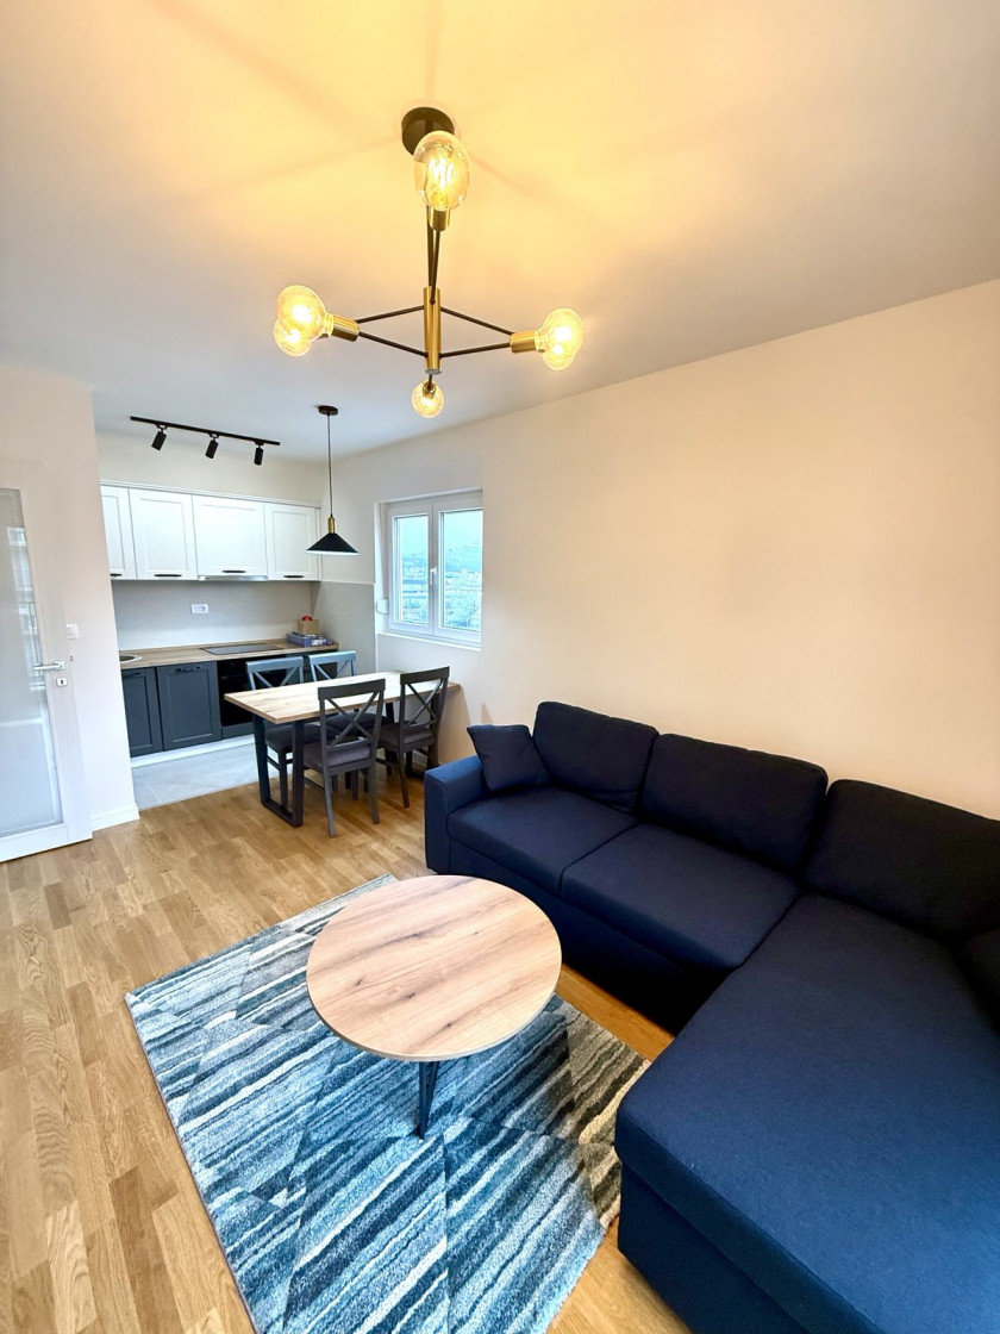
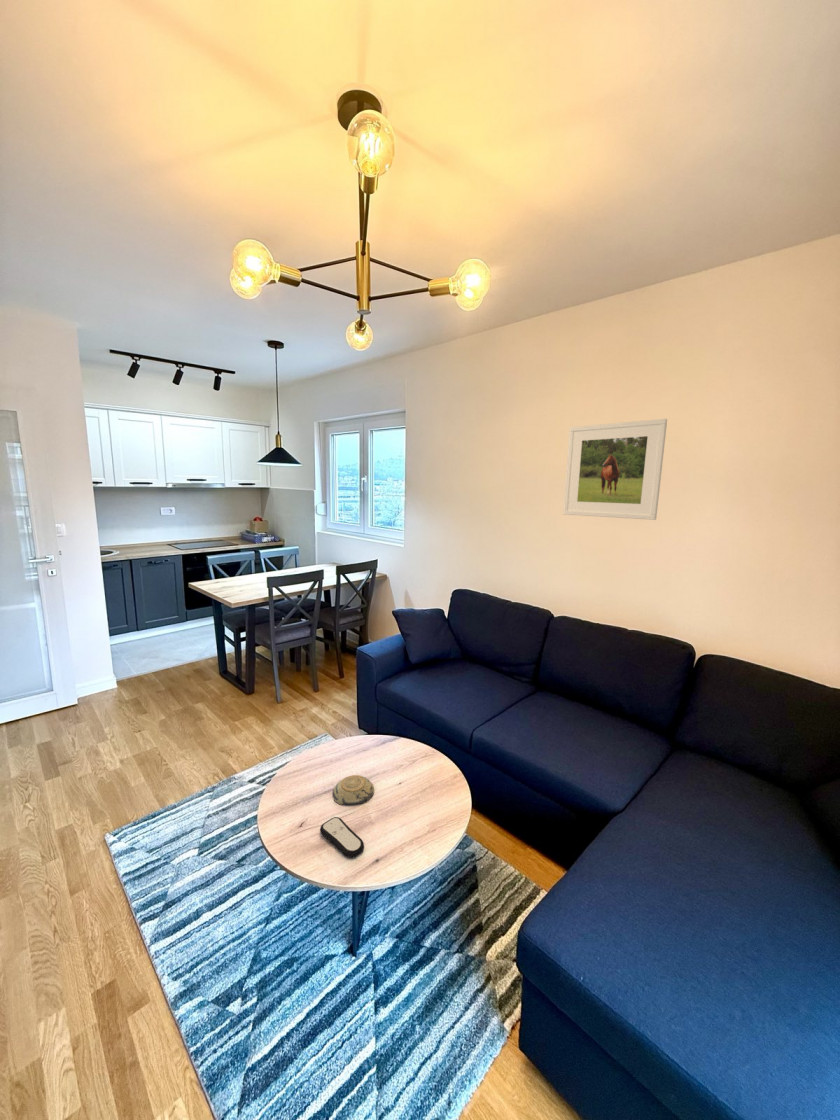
+ remote control [319,816,365,858]
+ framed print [562,418,668,521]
+ decorative bowl [331,774,375,806]
